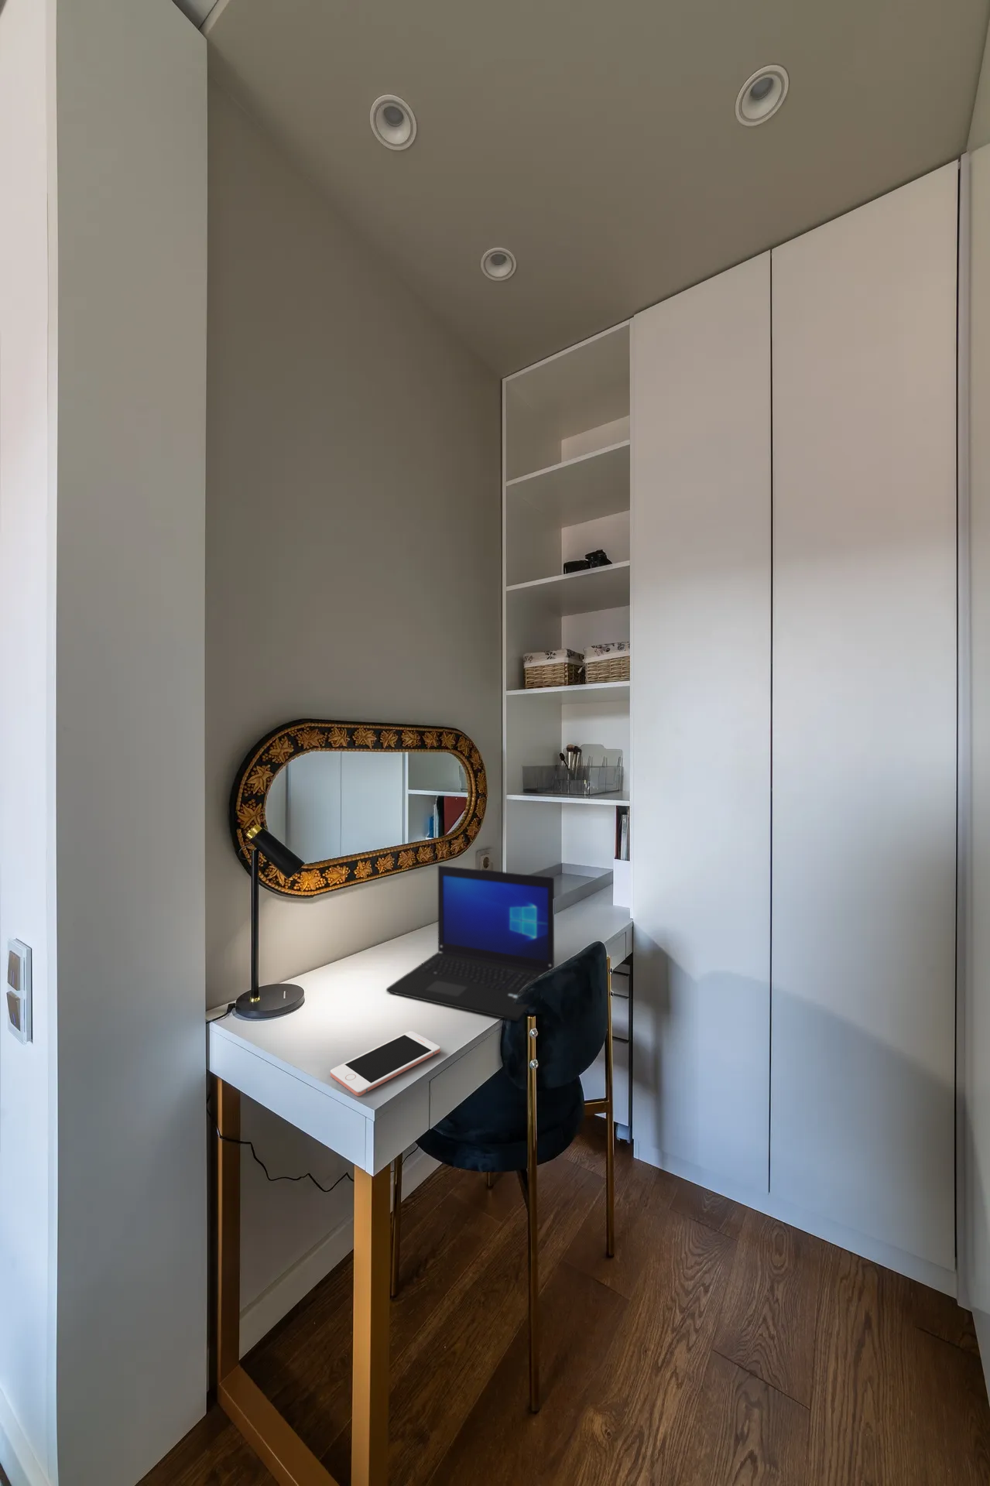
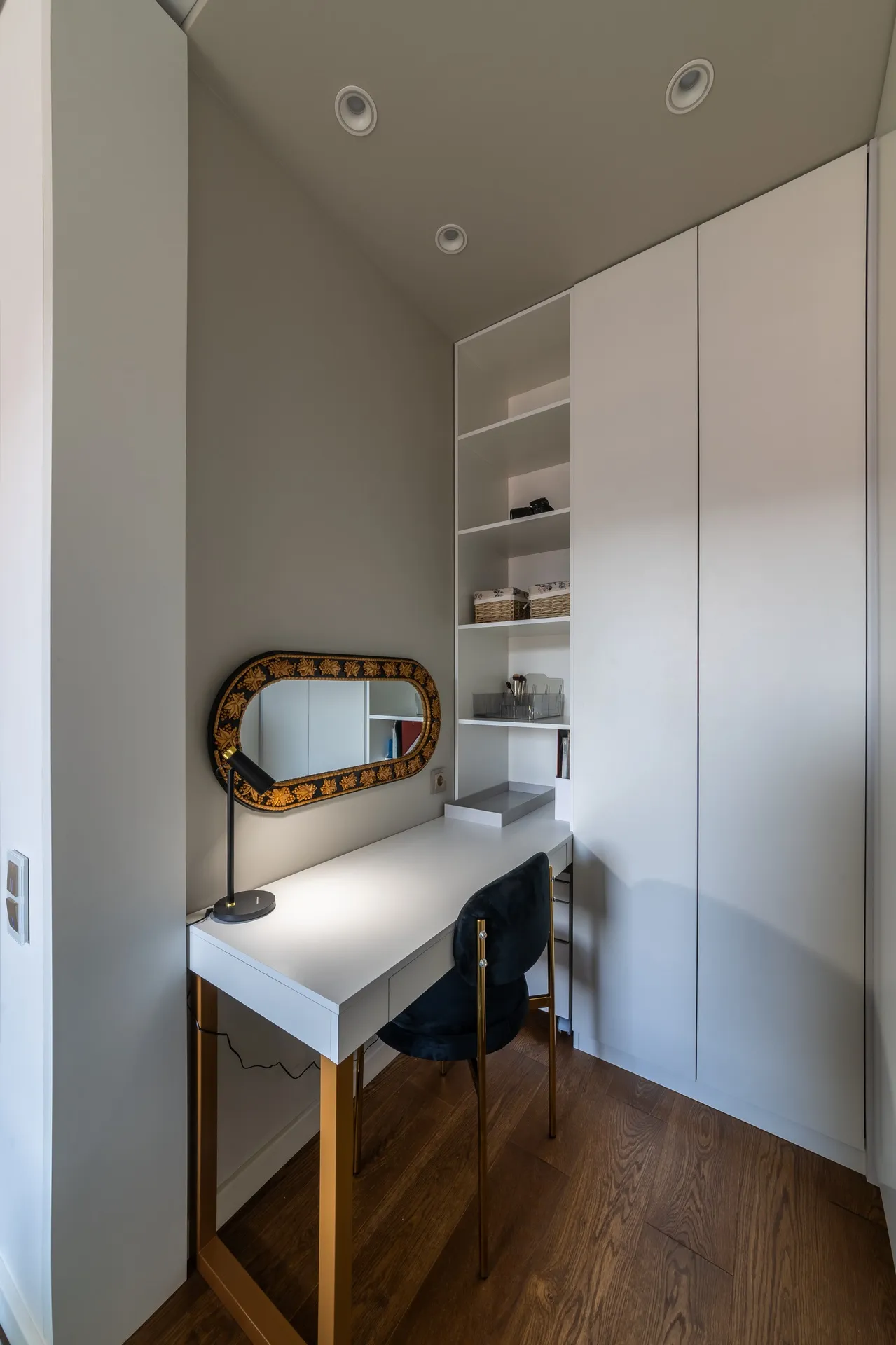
- cell phone [329,1030,441,1097]
- laptop [386,864,555,1022]
